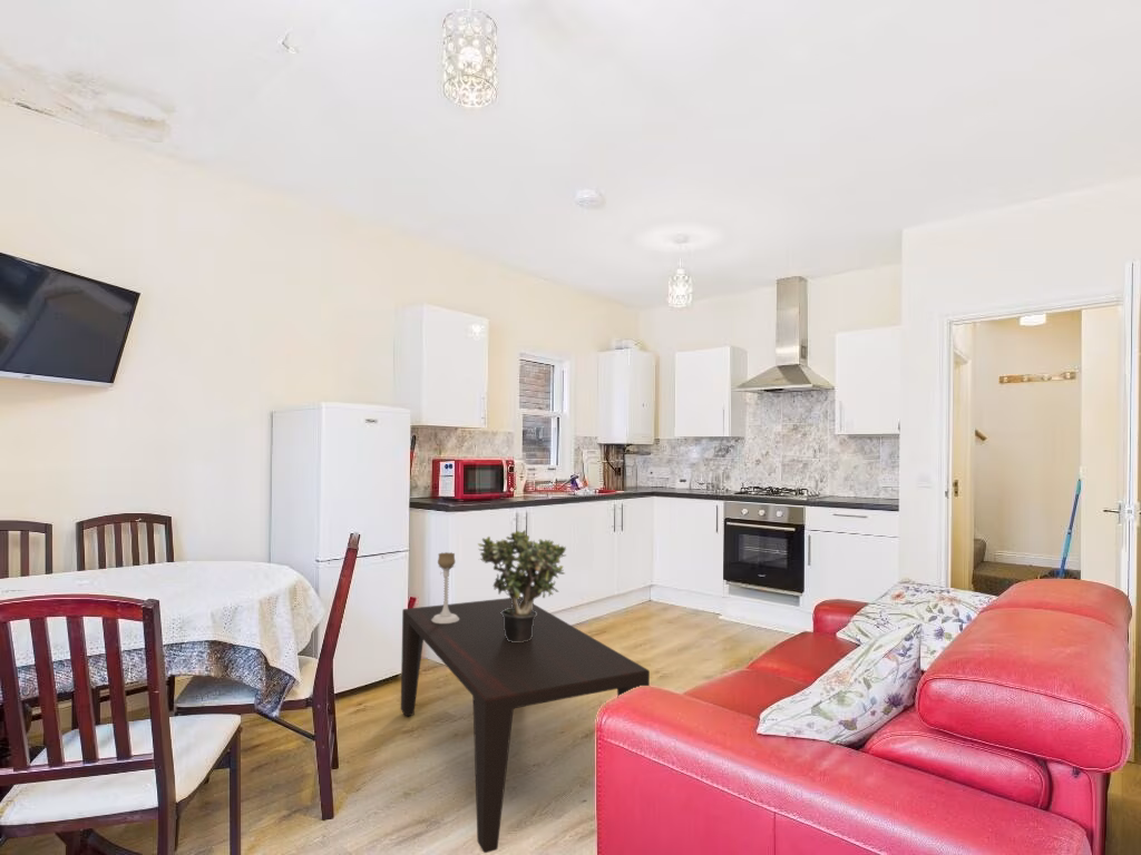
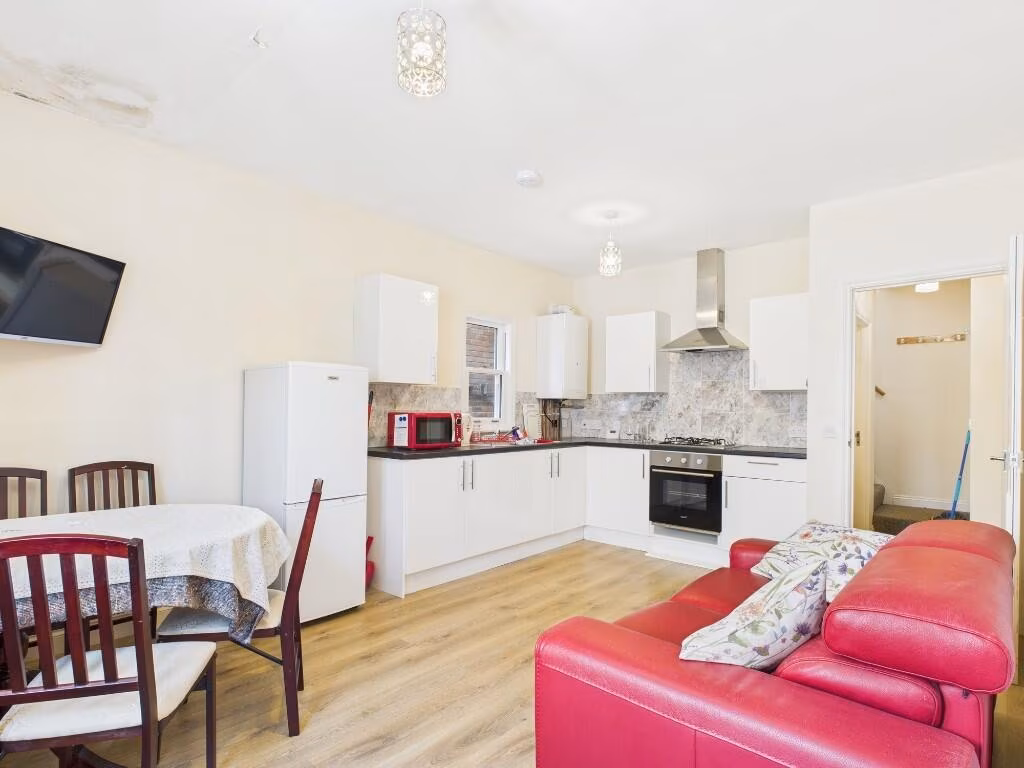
- candle holder [431,551,459,623]
- potted plant [477,529,567,642]
- coffee table [400,596,651,854]
